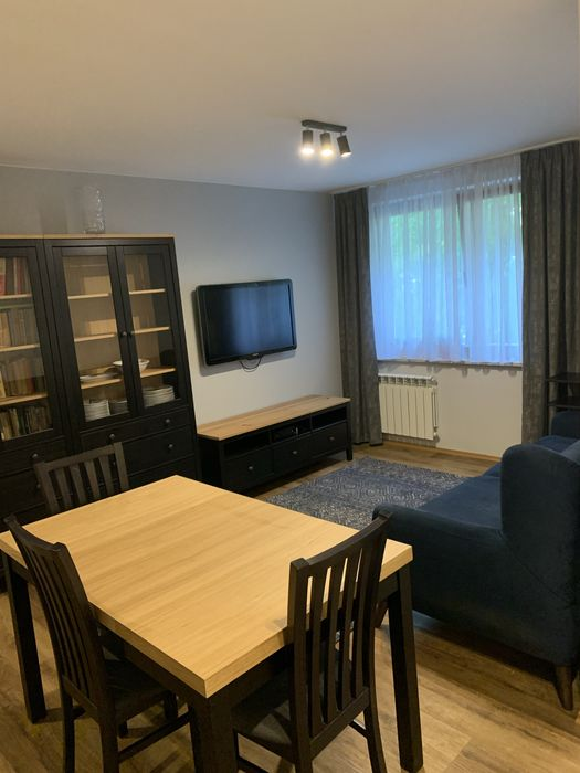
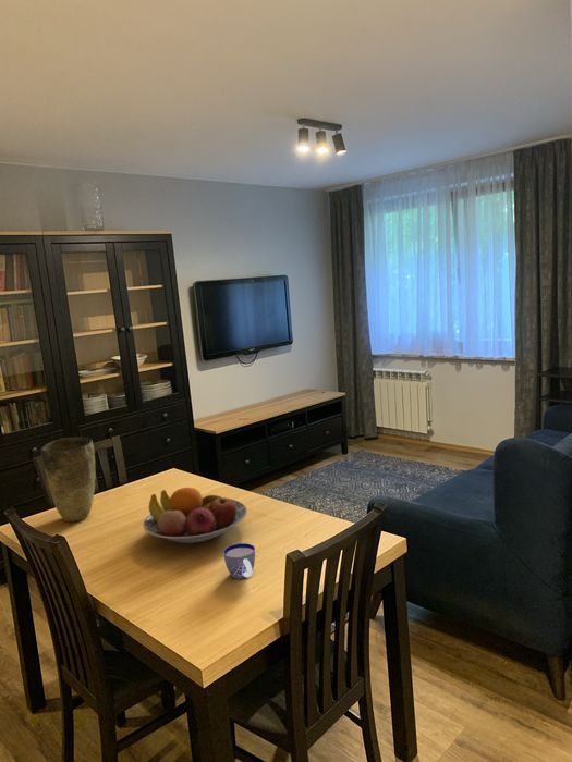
+ cup [222,542,256,580]
+ fruit bowl [143,487,248,544]
+ vase [39,437,97,523]
